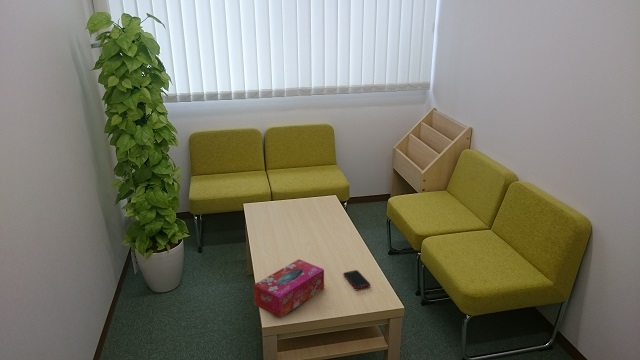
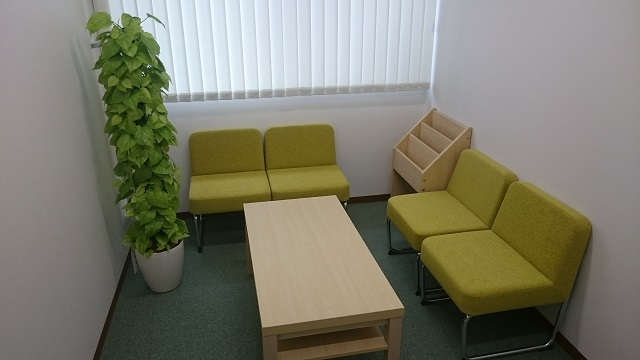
- cell phone [342,269,371,290]
- tissue box [253,258,325,319]
